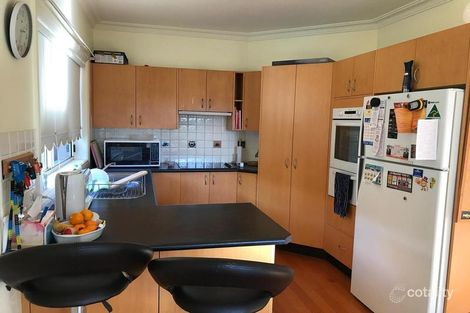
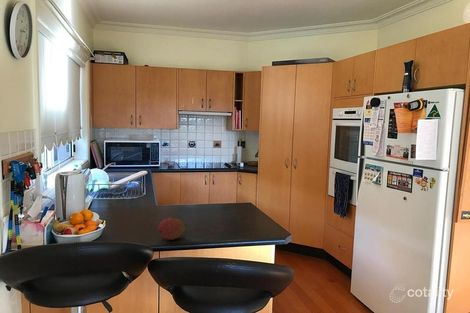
+ fruit [157,217,186,241]
